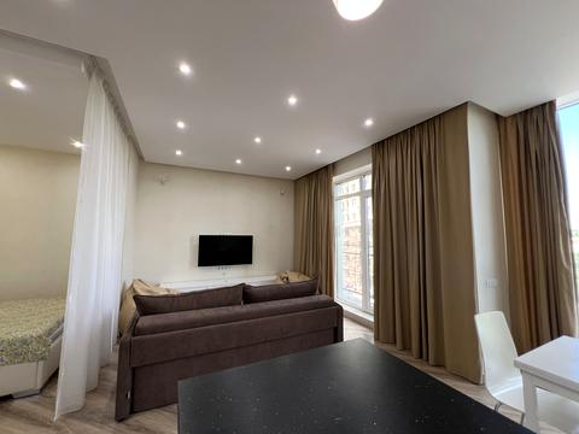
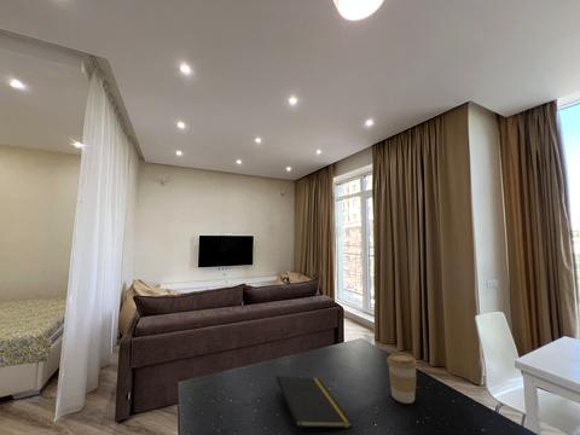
+ notepad [276,375,353,435]
+ coffee cup [385,353,418,405]
